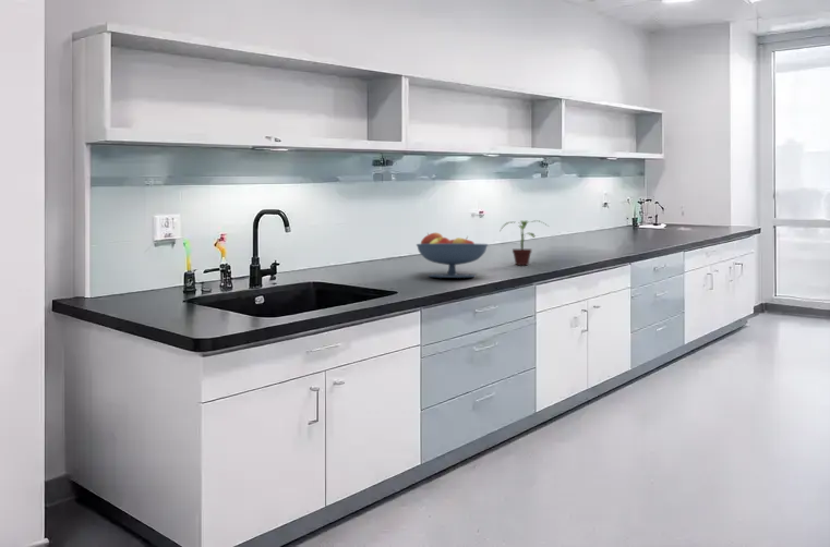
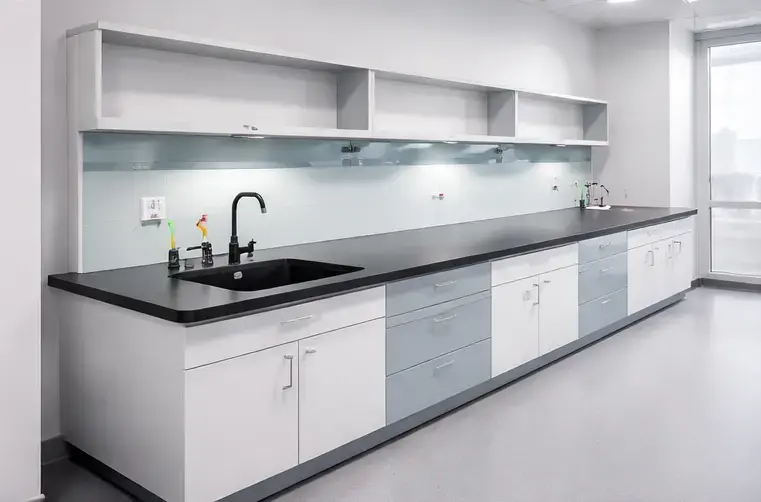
- fruit bowl [416,232,489,279]
- potted plant [500,219,549,266]
